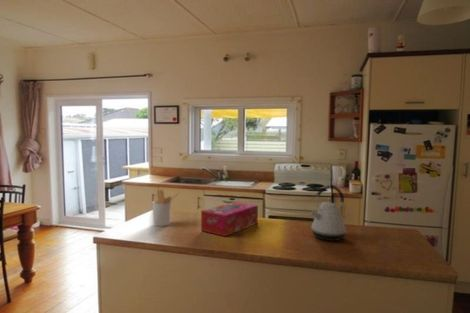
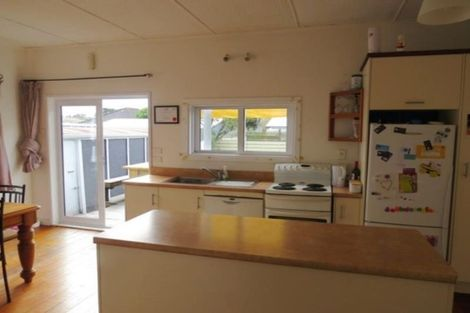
- tissue box [200,201,259,237]
- utensil holder [151,189,180,228]
- kettle [309,184,347,242]
